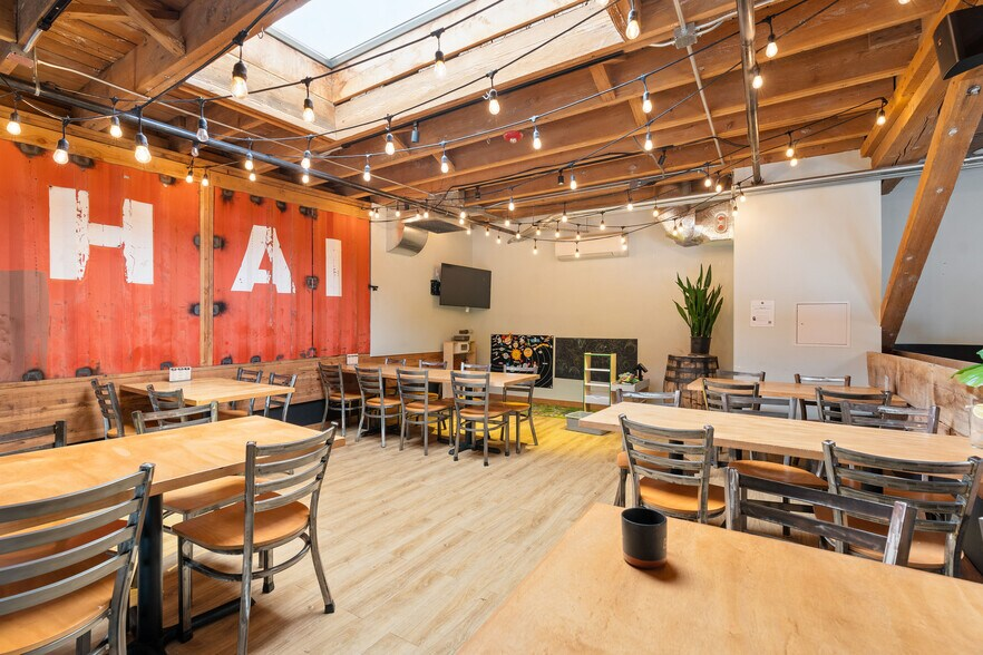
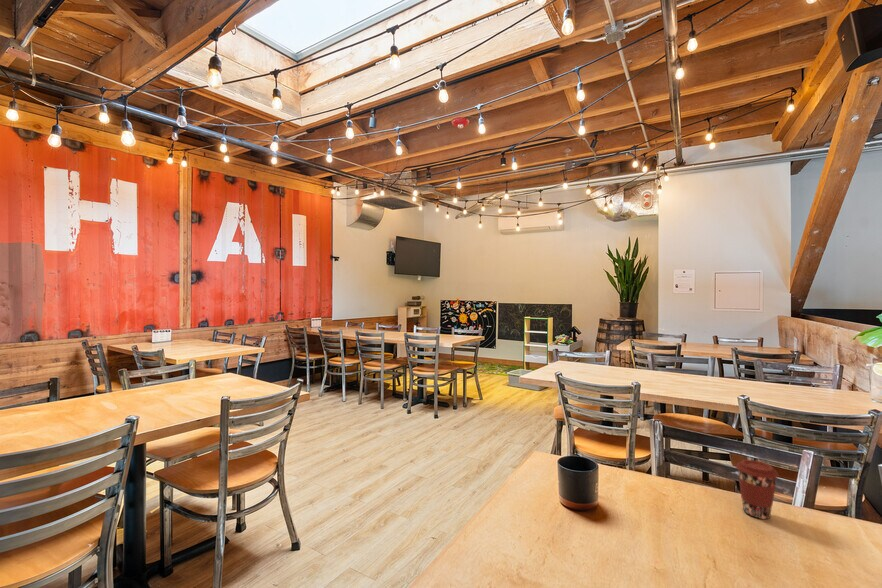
+ coffee cup [735,459,780,520]
